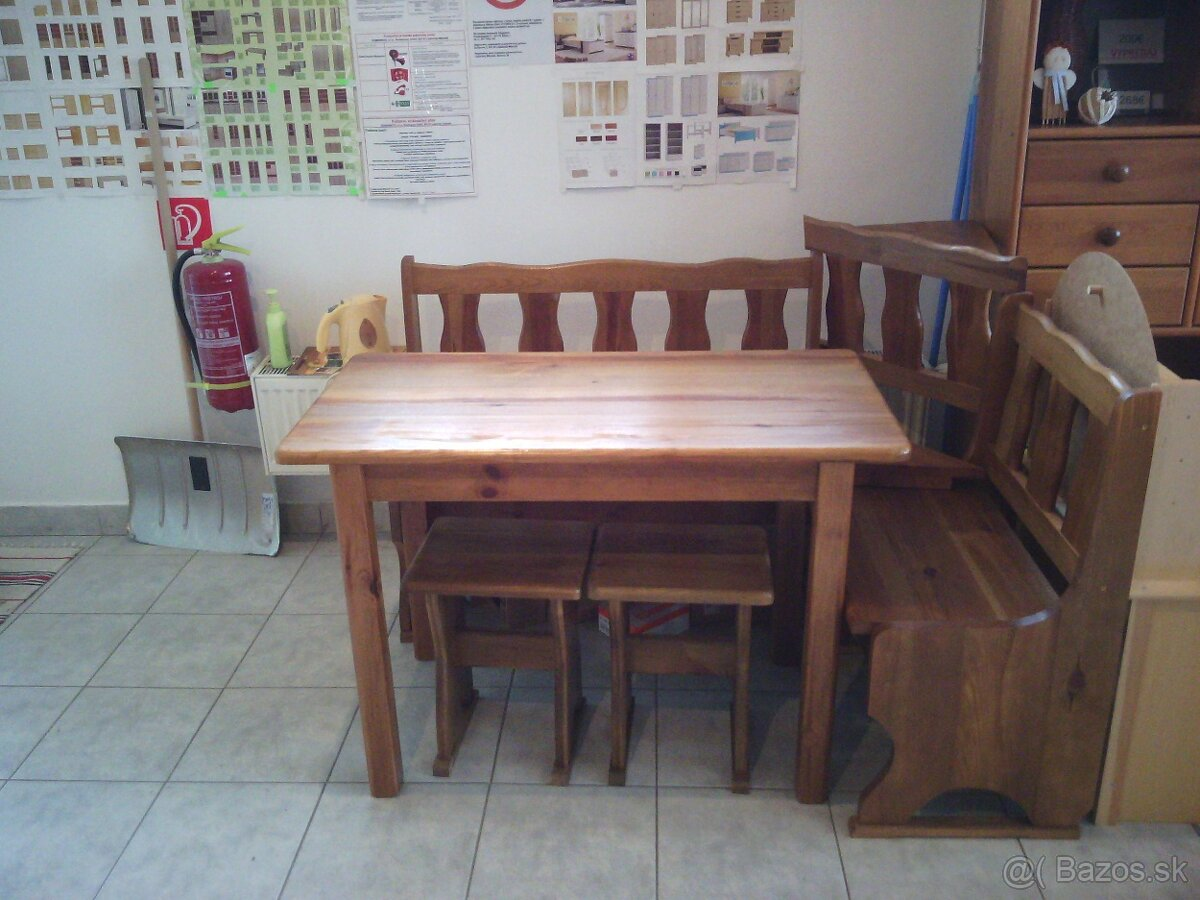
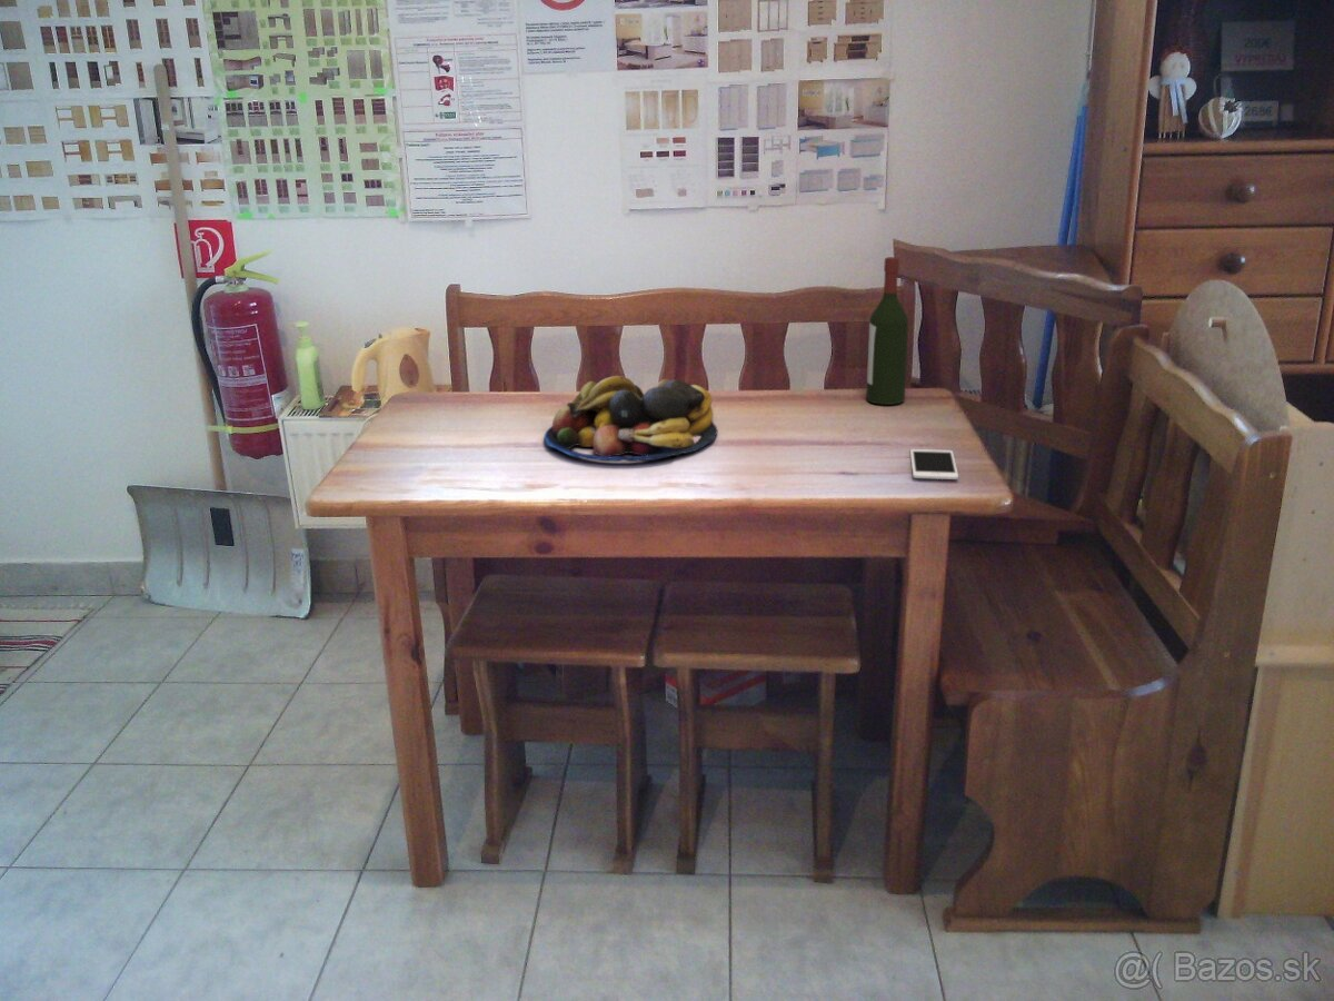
+ wine bottle [866,256,909,406]
+ fruit bowl [544,375,719,463]
+ cell phone [909,448,959,480]
